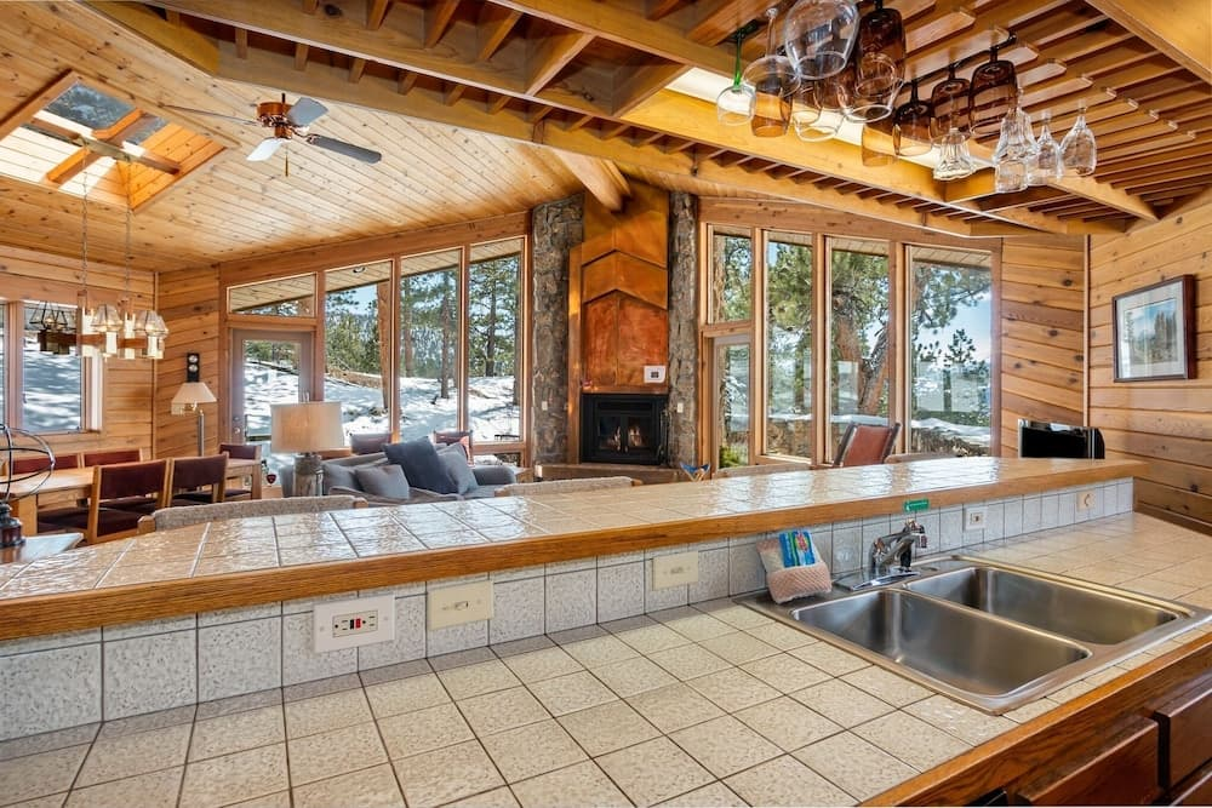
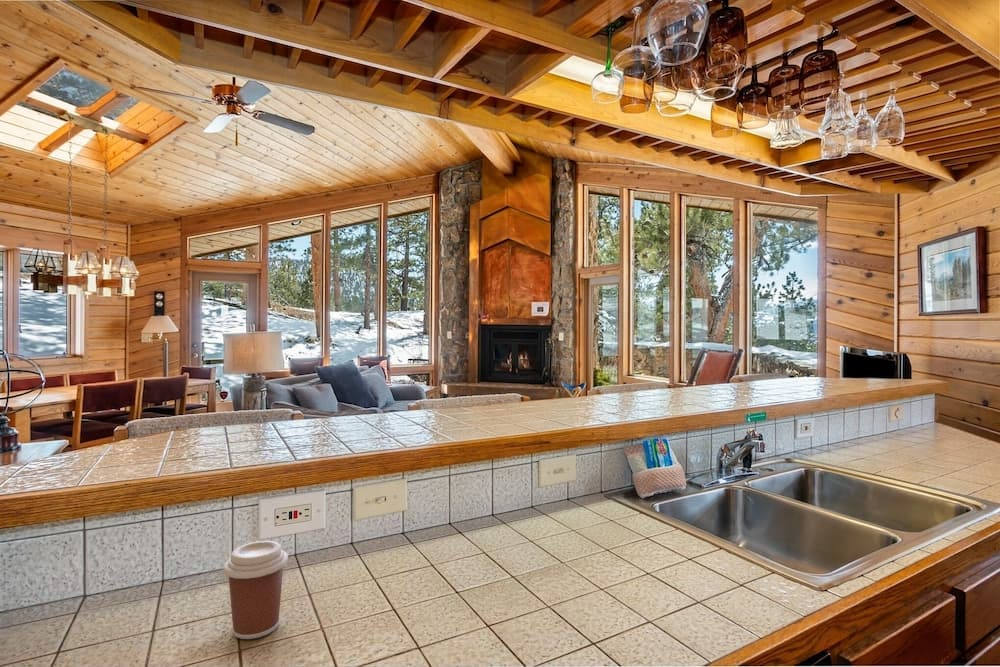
+ coffee cup [222,540,289,640]
